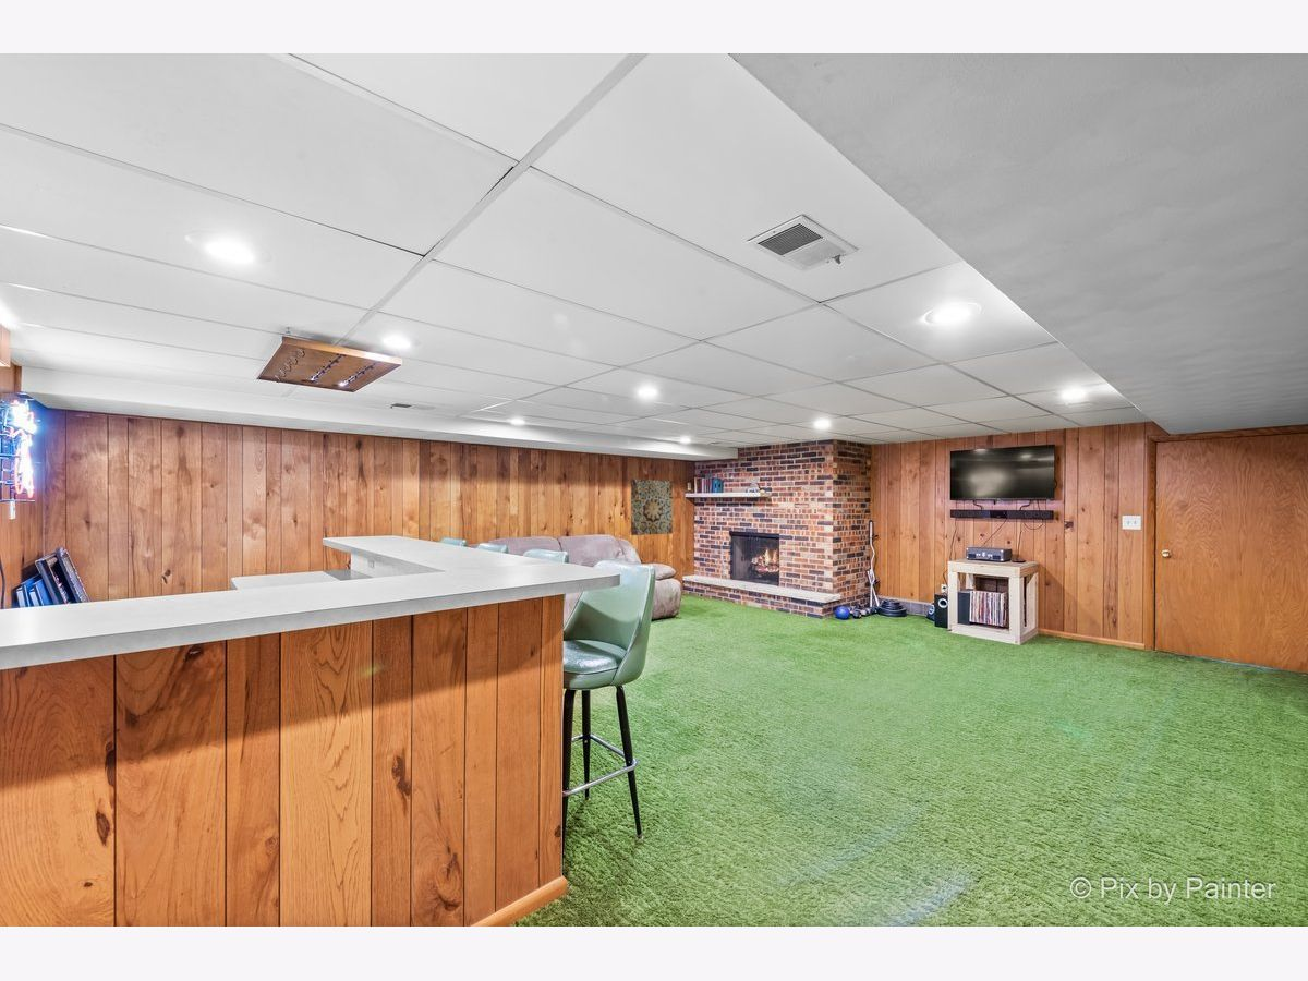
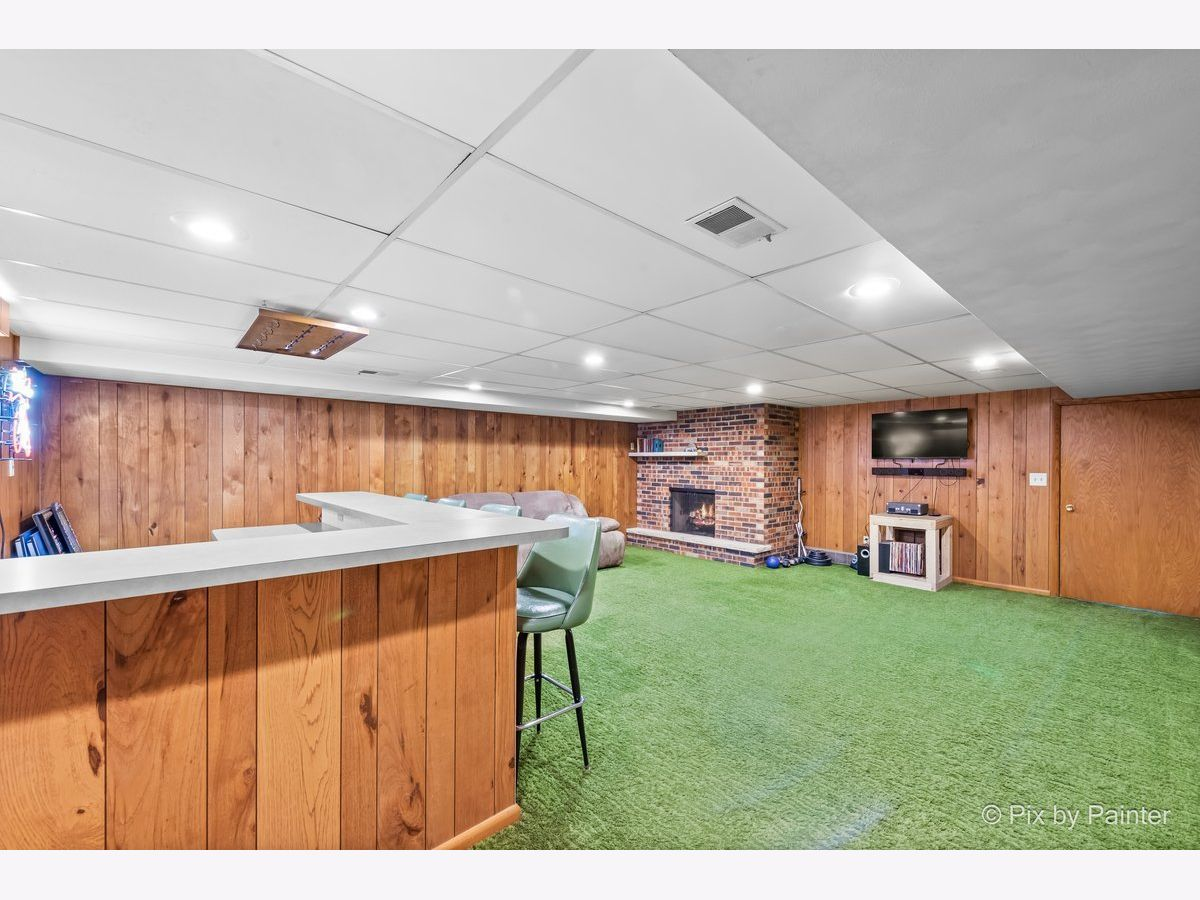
- wall art [630,479,674,536]
